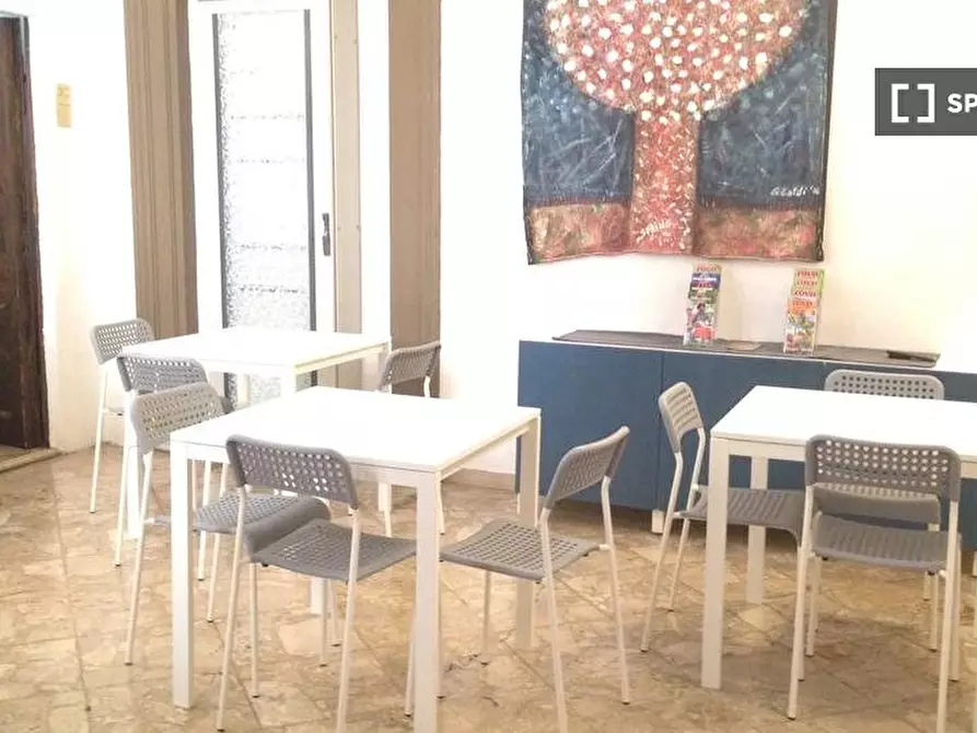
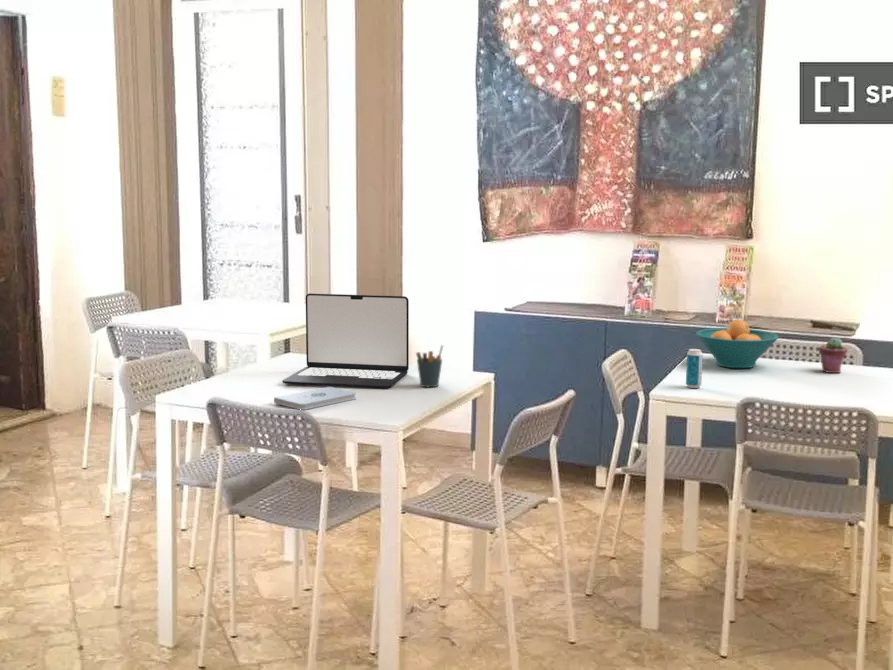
+ notepad [273,386,357,411]
+ laptop [281,292,410,389]
+ potted succulent [818,336,848,374]
+ pen holder [415,344,444,388]
+ fruit bowl [695,319,780,369]
+ beverage can [685,348,704,389]
